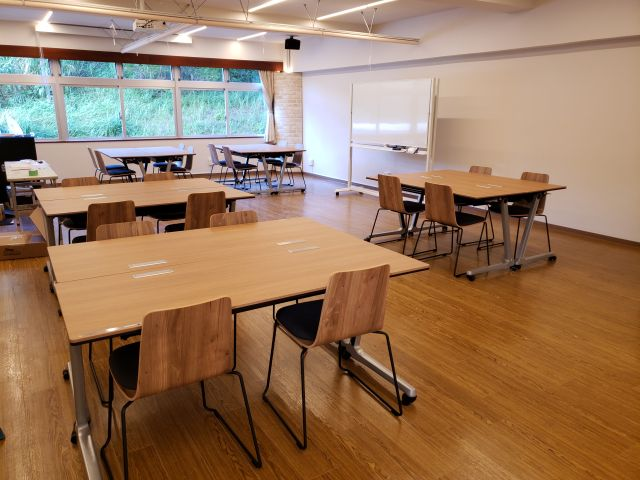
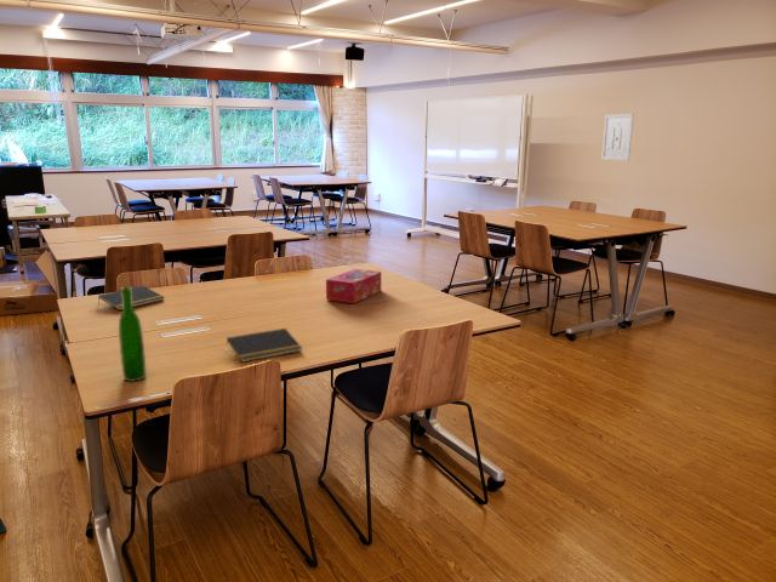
+ wall art [600,113,635,161]
+ wine bottle [118,286,148,383]
+ notepad [97,285,165,312]
+ tissue box [325,268,382,304]
+ notepad [226,327,303,364]
